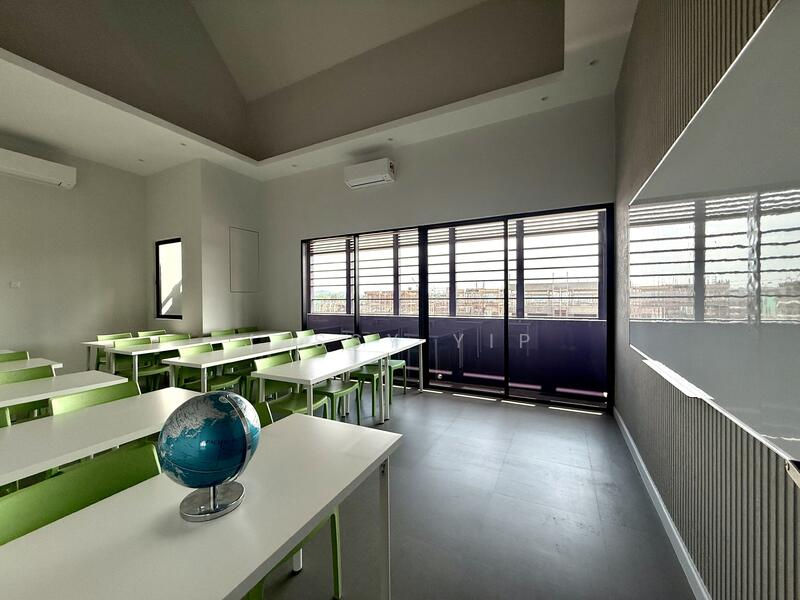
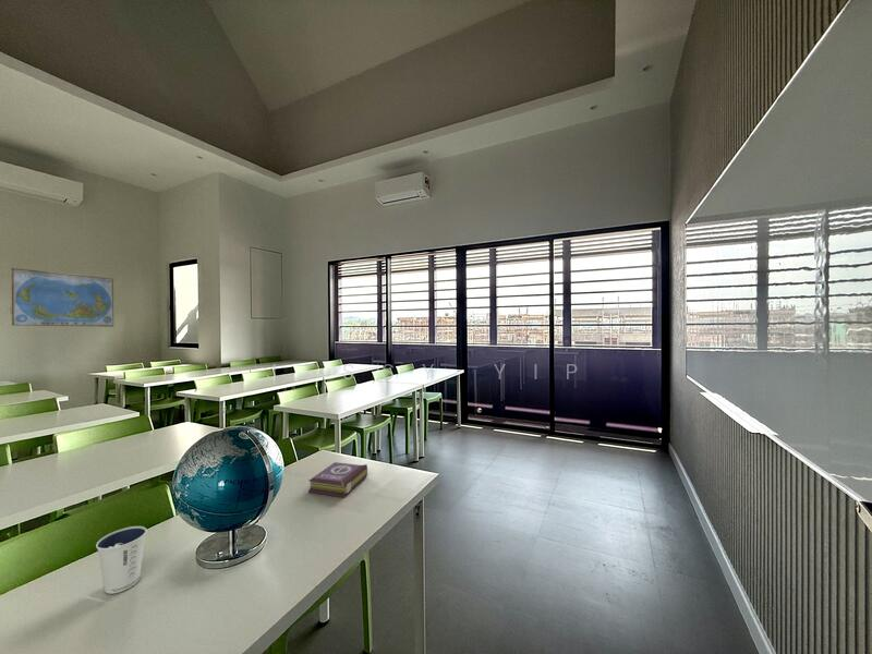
+ dixie cup [95,525,147,595]
+ world map [11,267,114,328]
+ book [307,461,368,498]
